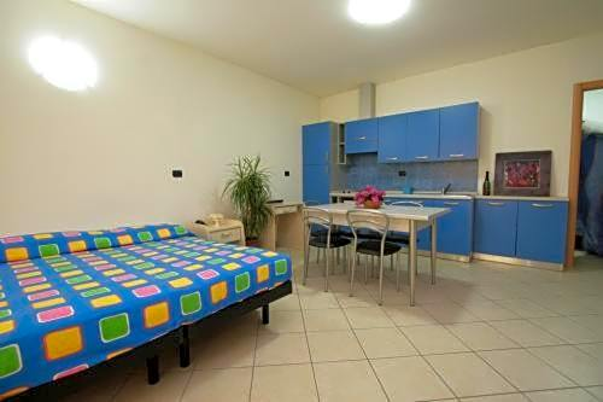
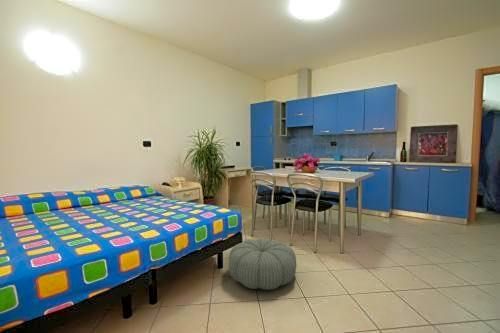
+ pouf [228,237,297,291]
